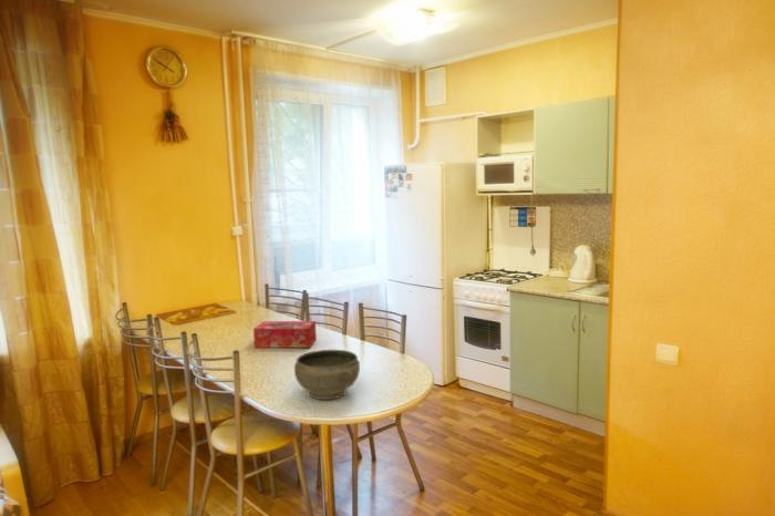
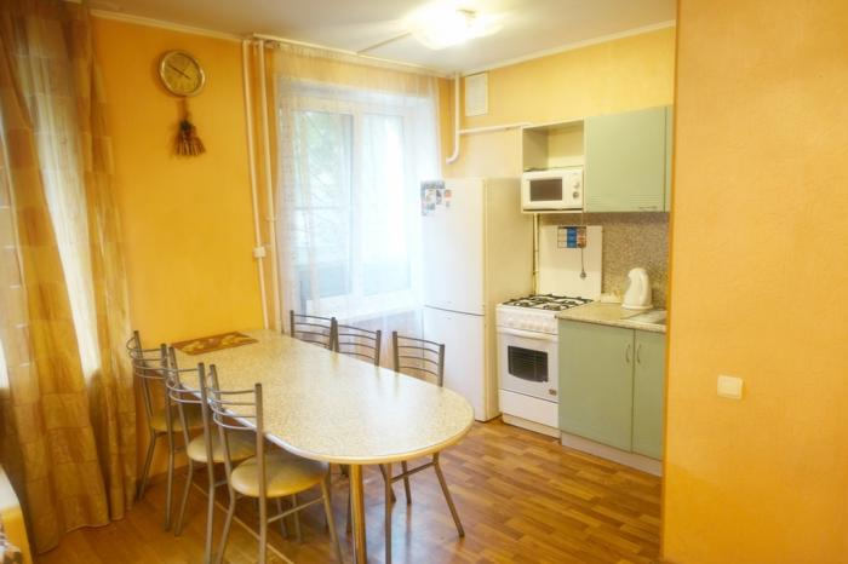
- tissue box [252,320,318,349]
- bowl [293,349,361,401]
